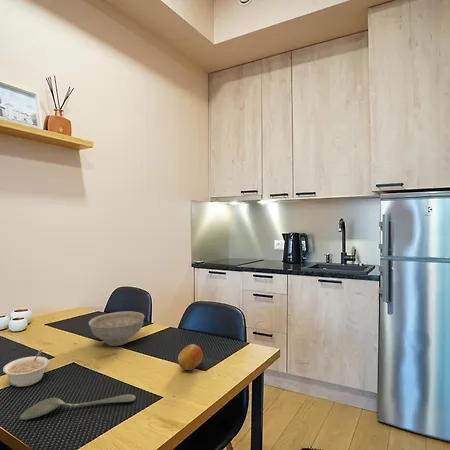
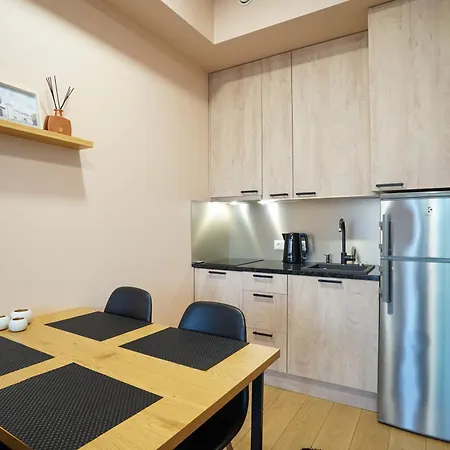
- decorative bowl [88,310,145,347]
- legume [2,349,50,388]
- spoon [19,393,136,421]
- fruit [177,343,204,371]
